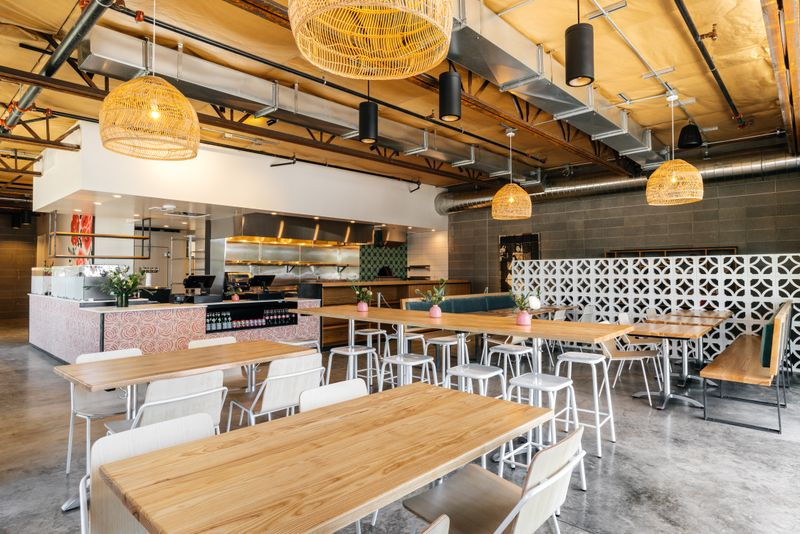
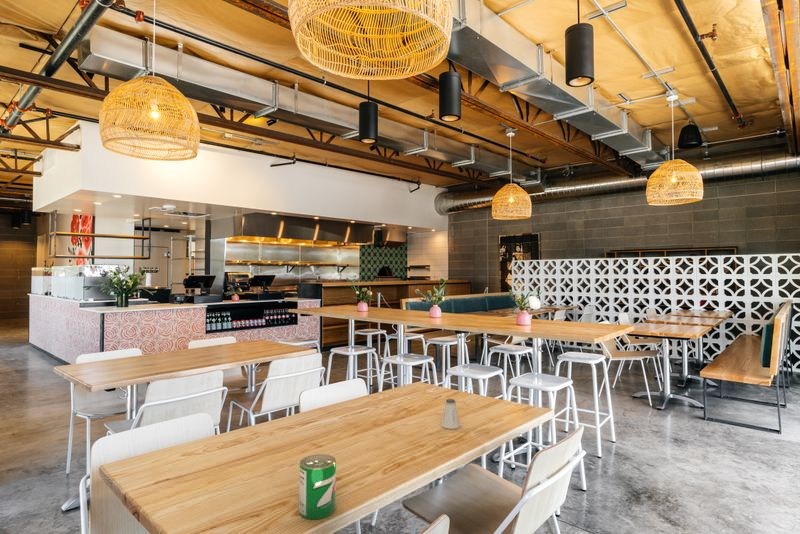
+ can [298,453,337,520]
+ saltshaker [440,398,461,430]
